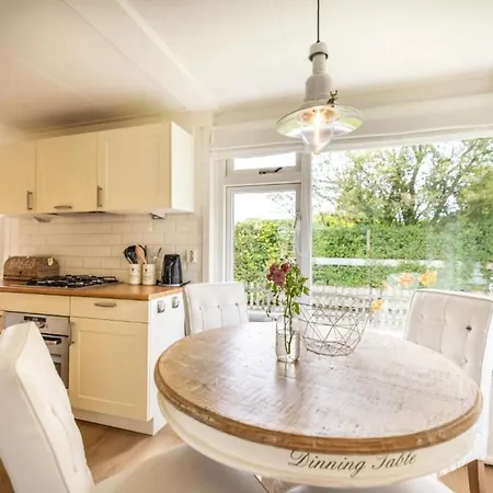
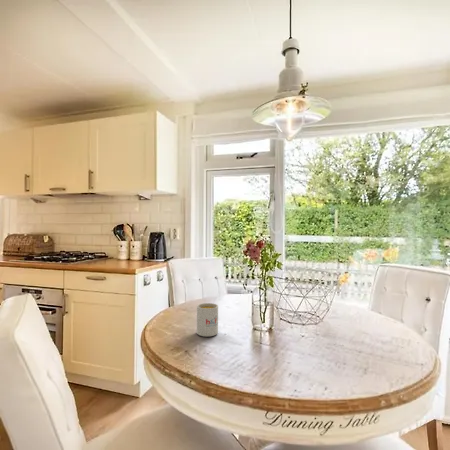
+ mug [196,302,219,338]
